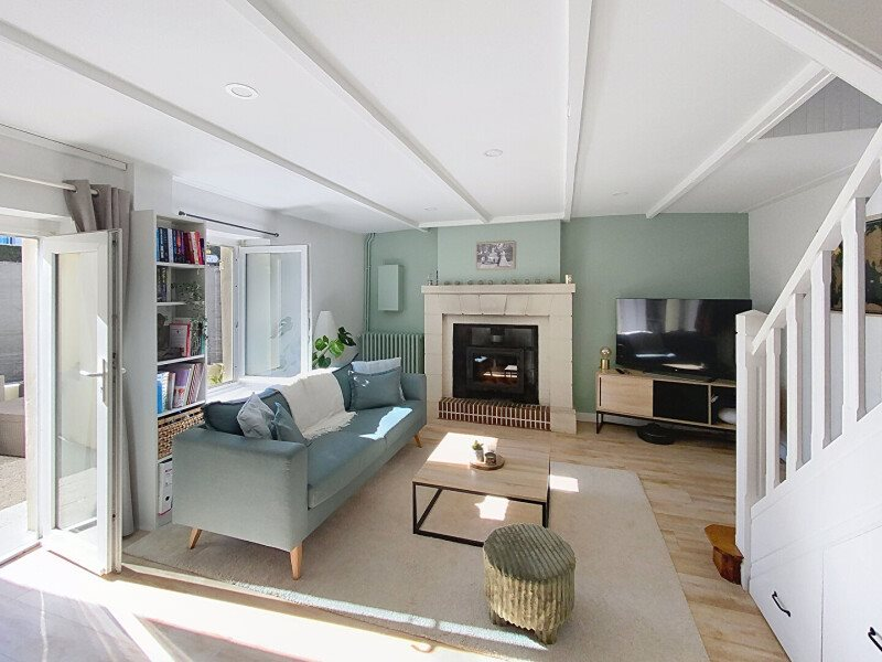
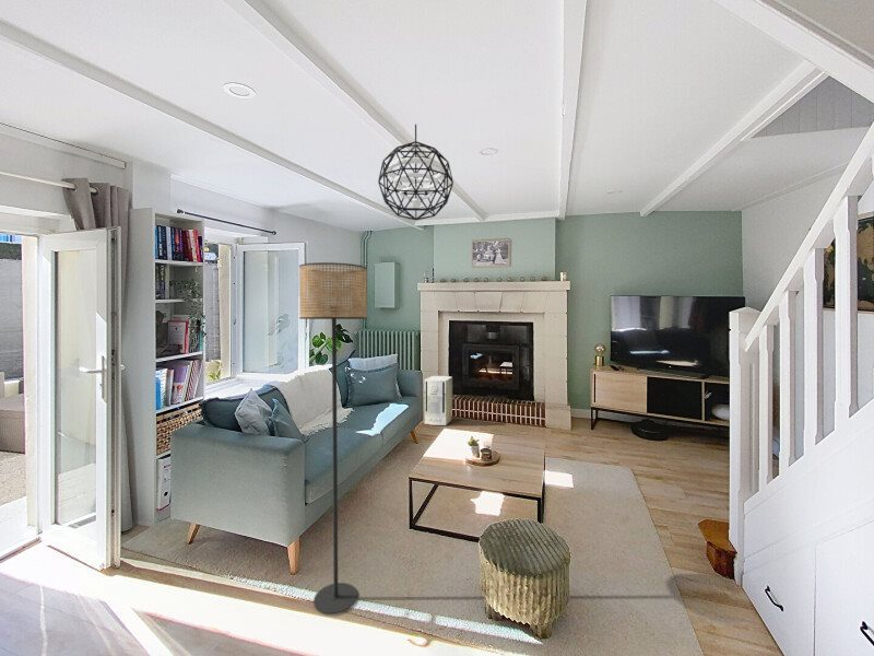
+ floor lamp [298,261,368,616]
+ pendant light [377,124,454,221]
+ air purifier [424,375,453,426]
